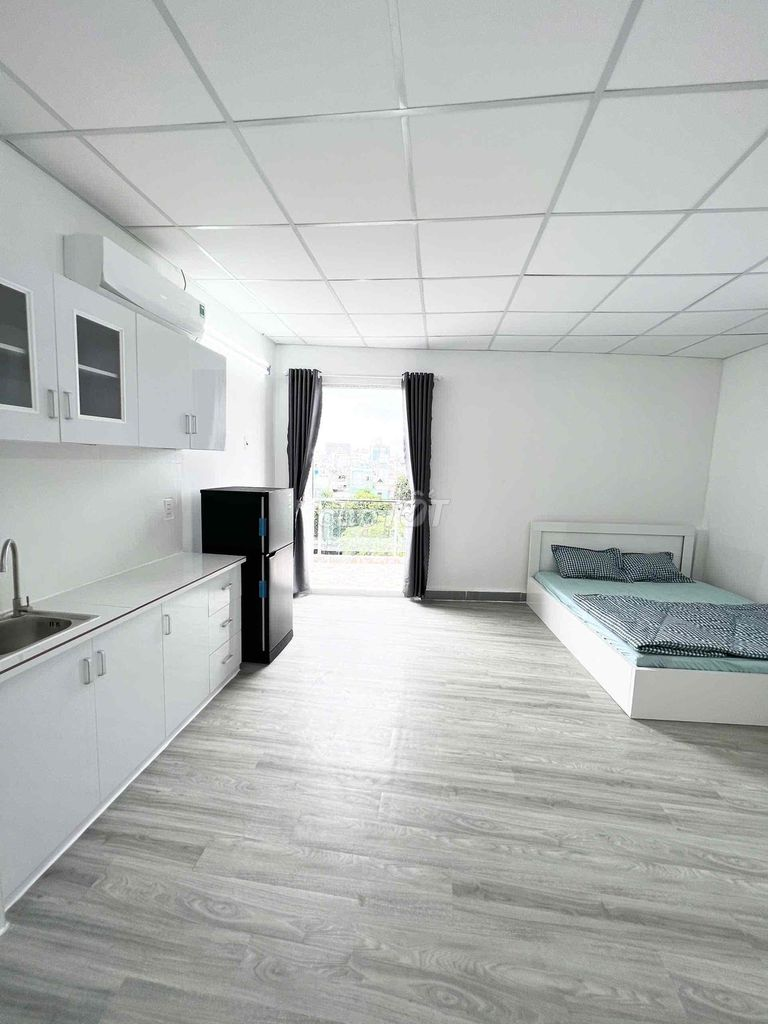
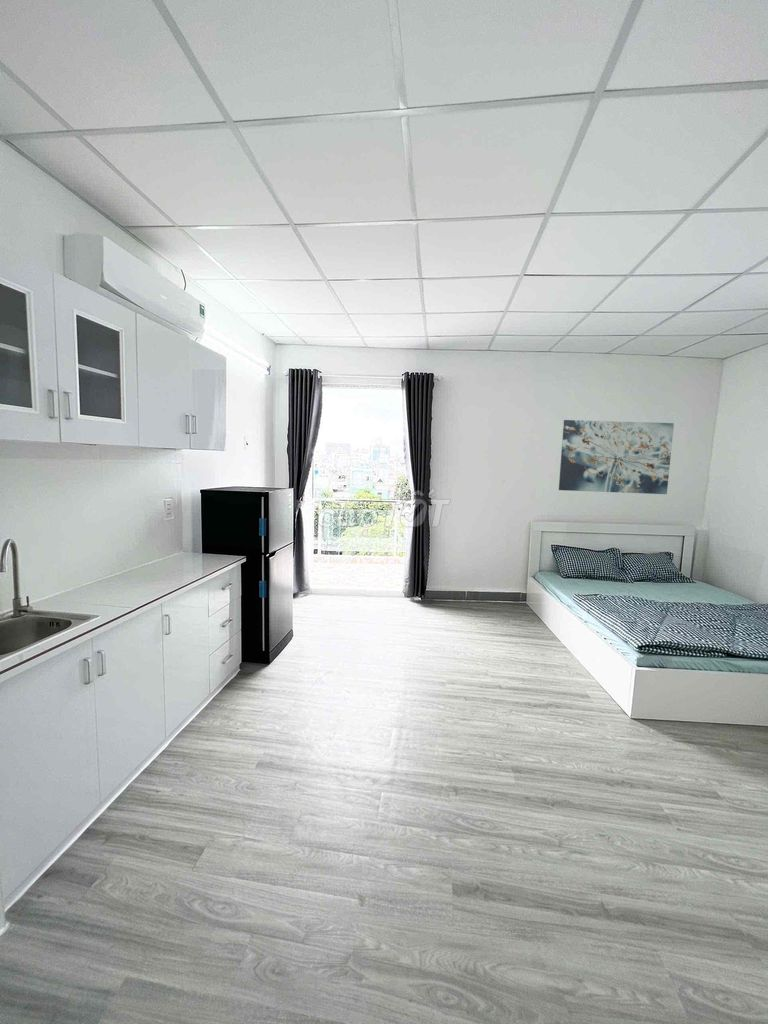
+ wall art [558,419,675,495]
